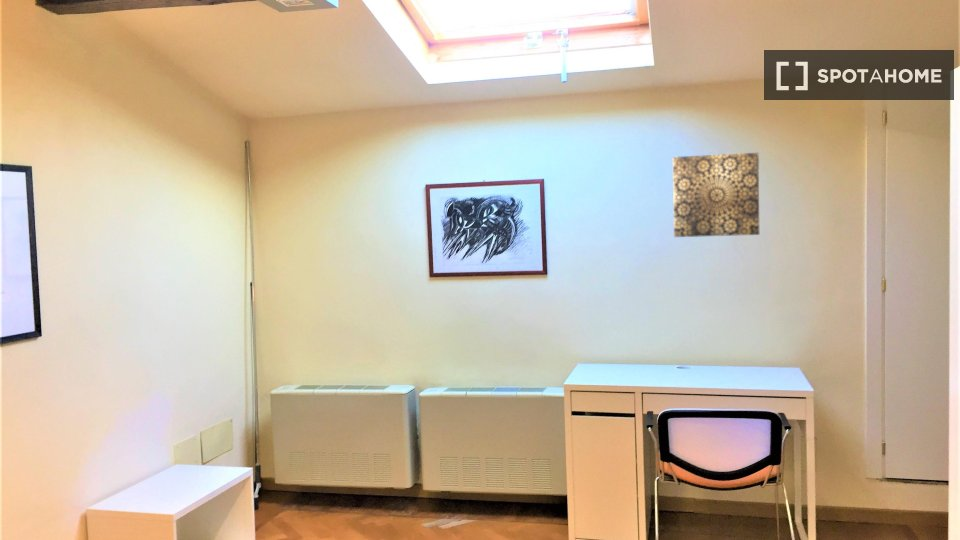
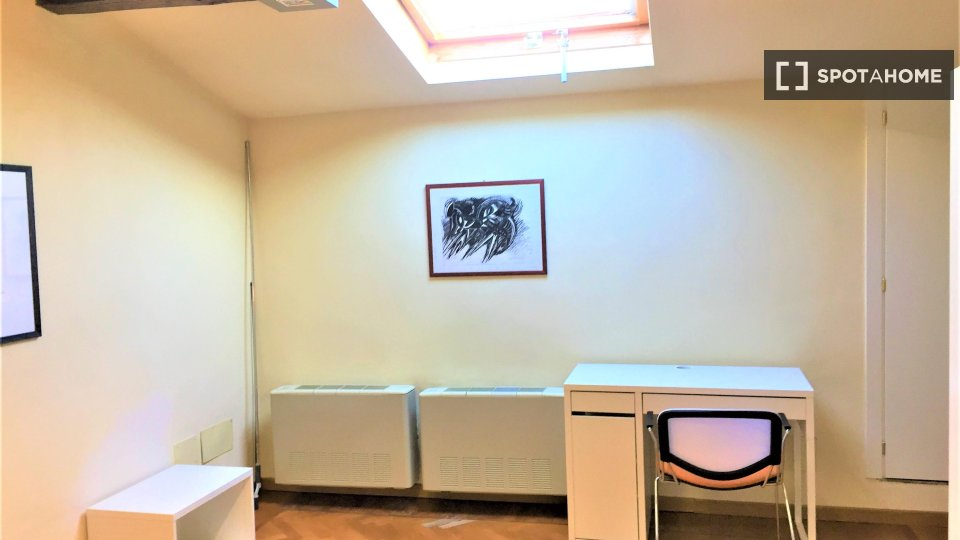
- wall art [672,152,760,238]
